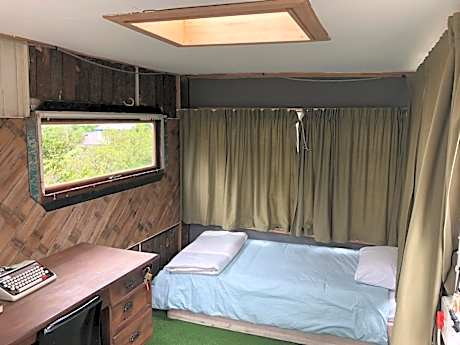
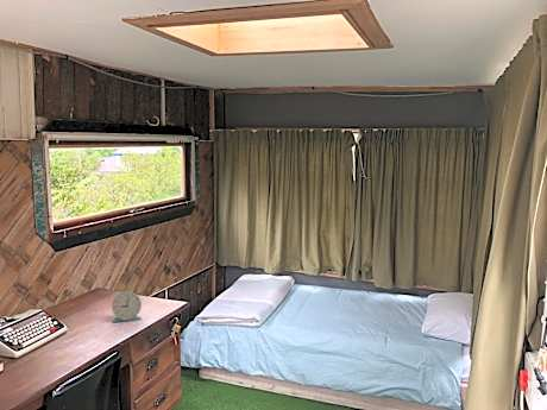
+ alarm clock [111,290,143,323]
